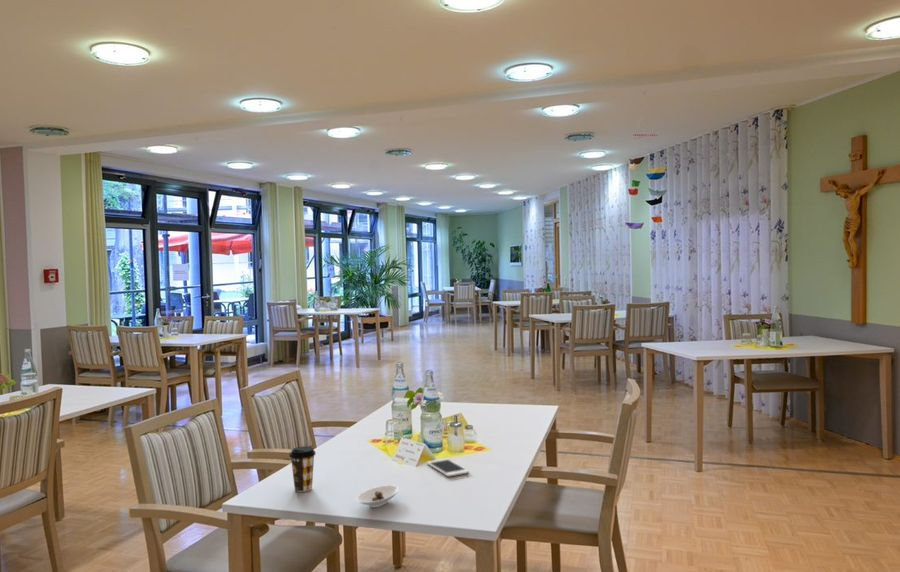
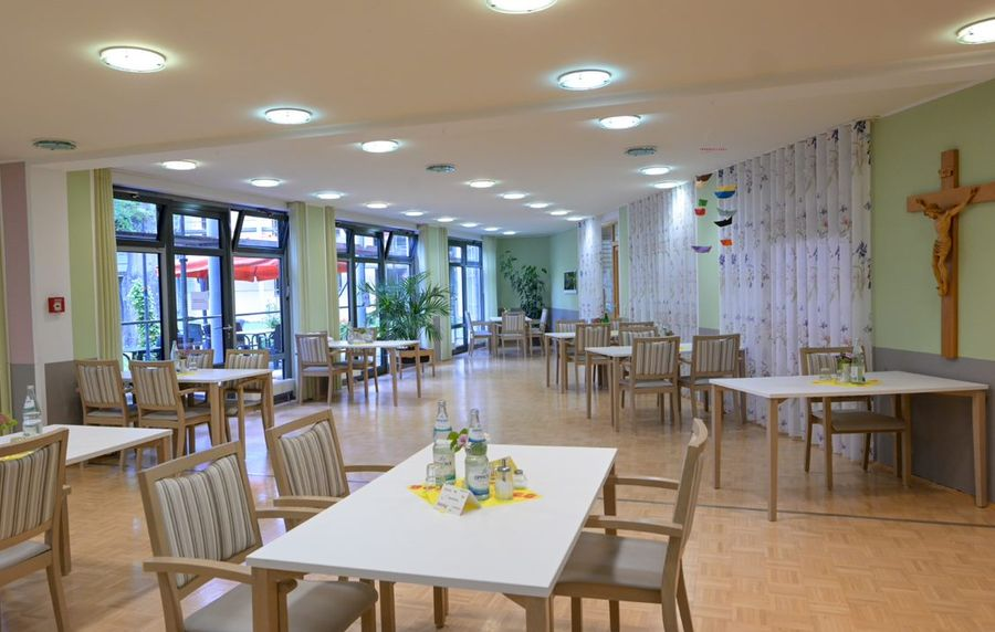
- coffee cup [288,445,317,493]
- saucer [356,484,400,508]
- cell phone [426,458,470,478]
